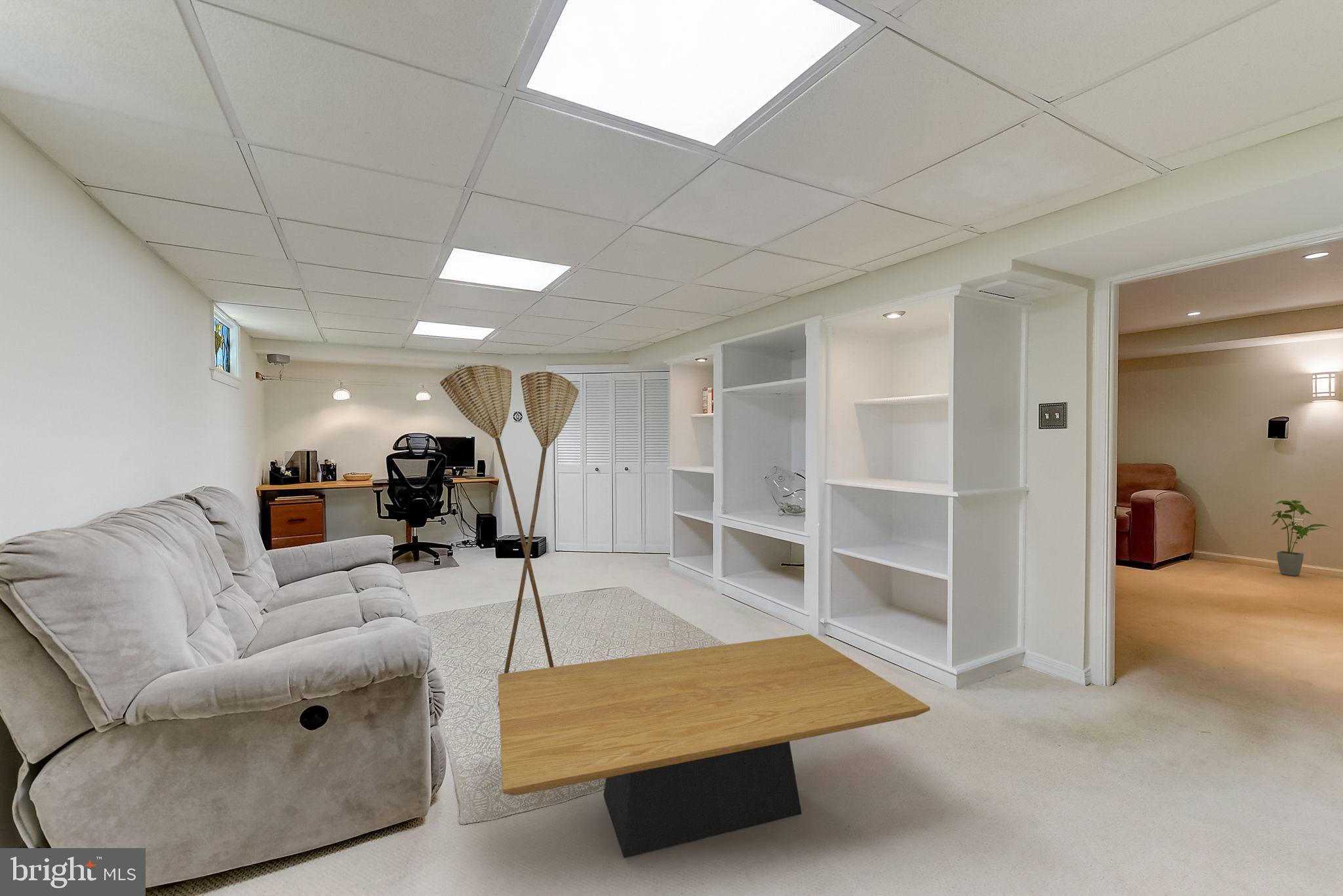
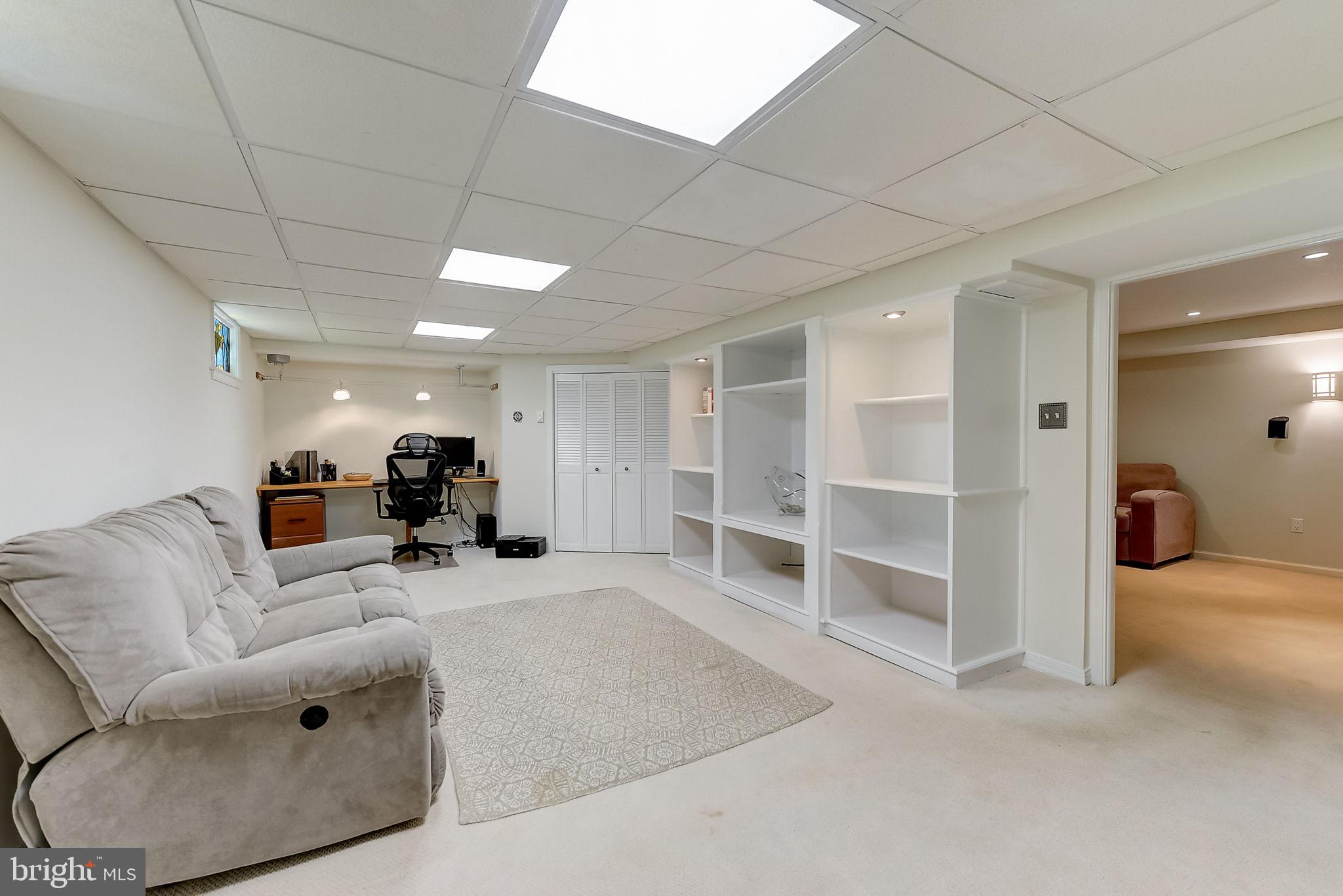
- floor lamp [439,364,579,706]
- house plant [1270,499,1333,577]
- coffee table [498,634,931,859]
